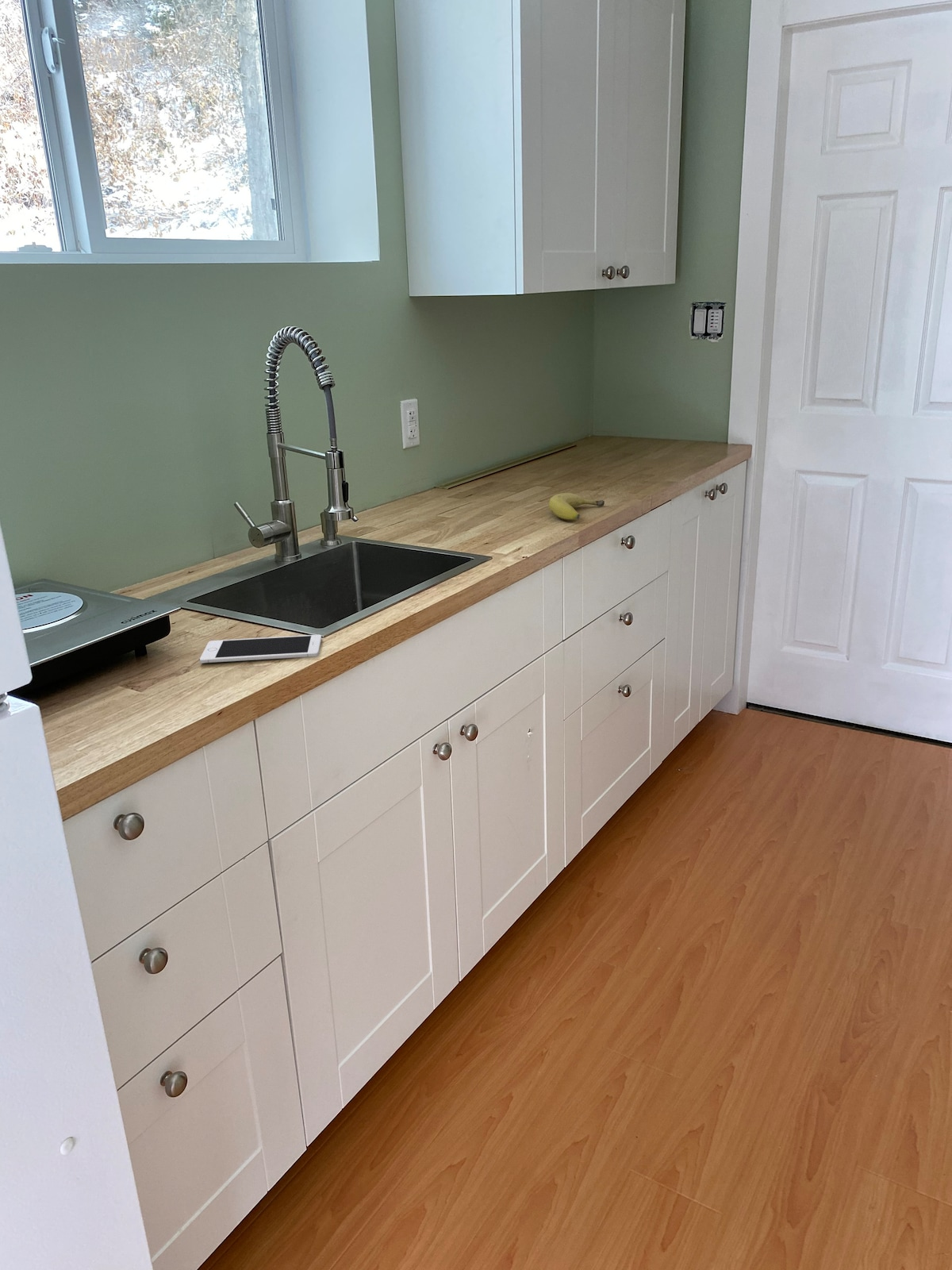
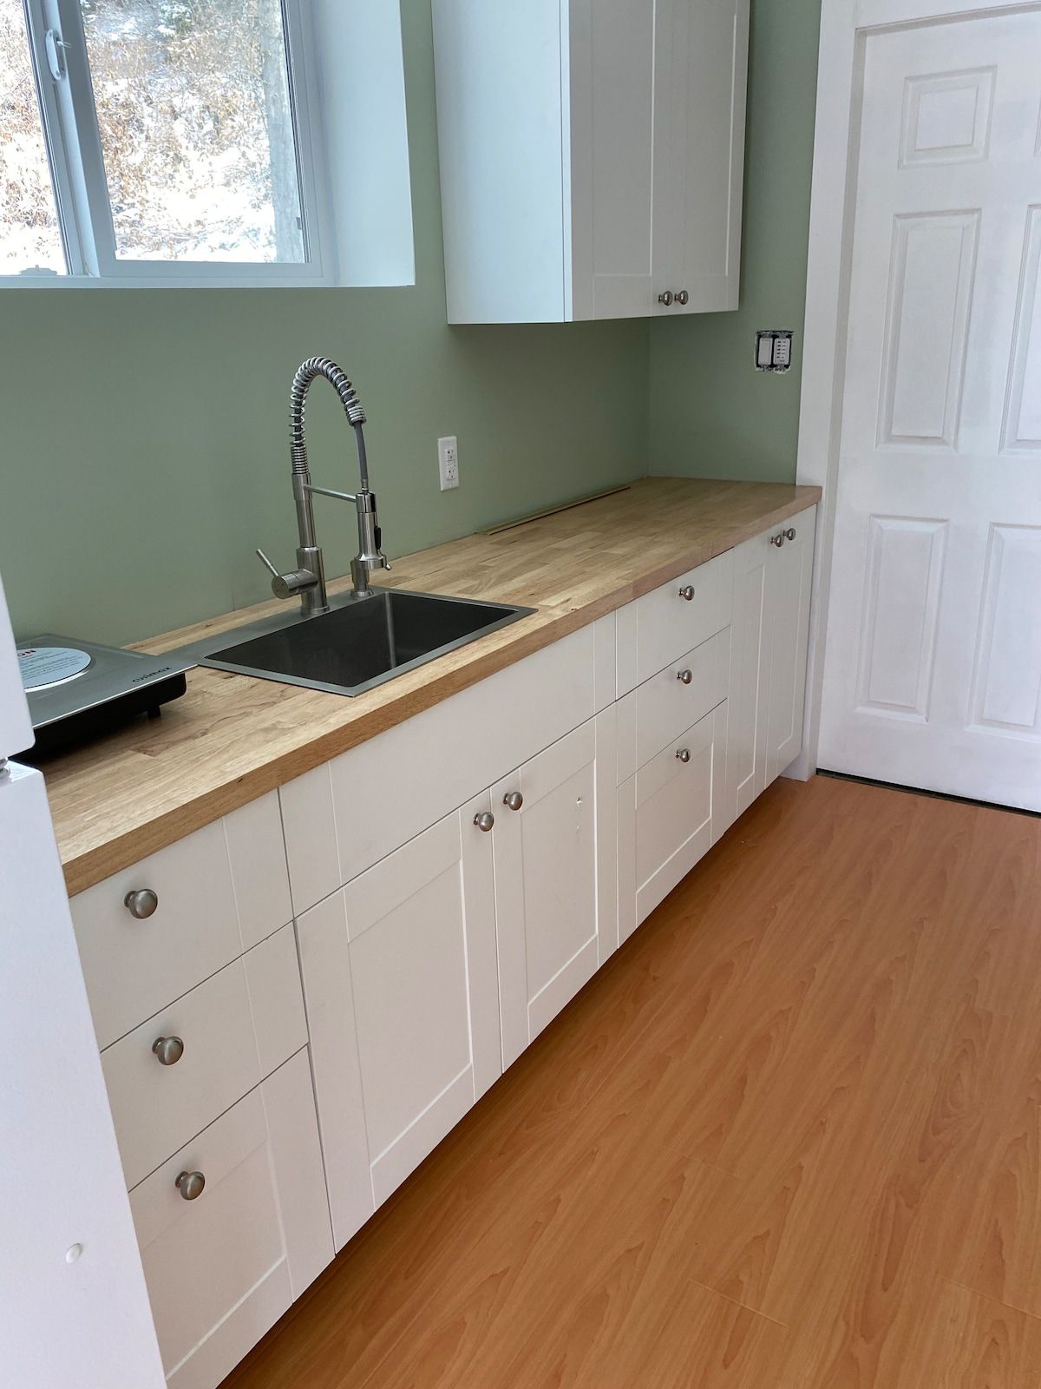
- cell phone [199,634,322,664]
- fruit [548,492,605,521]
